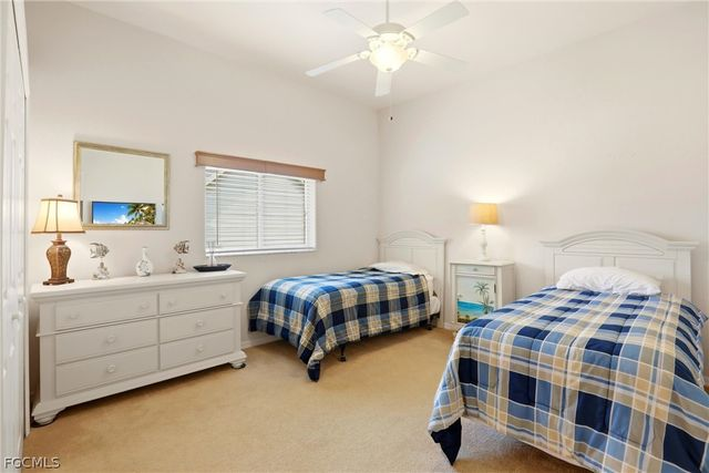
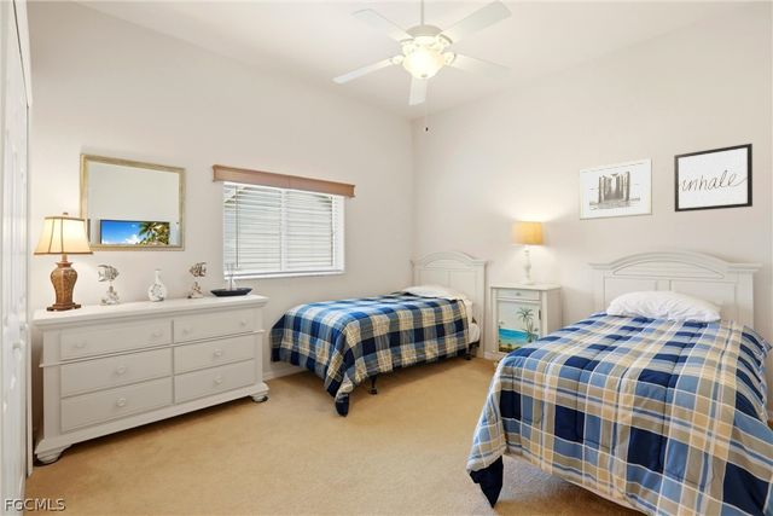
+ wall art [577,157,653,221]
+ wall art [673,143,754,213]
